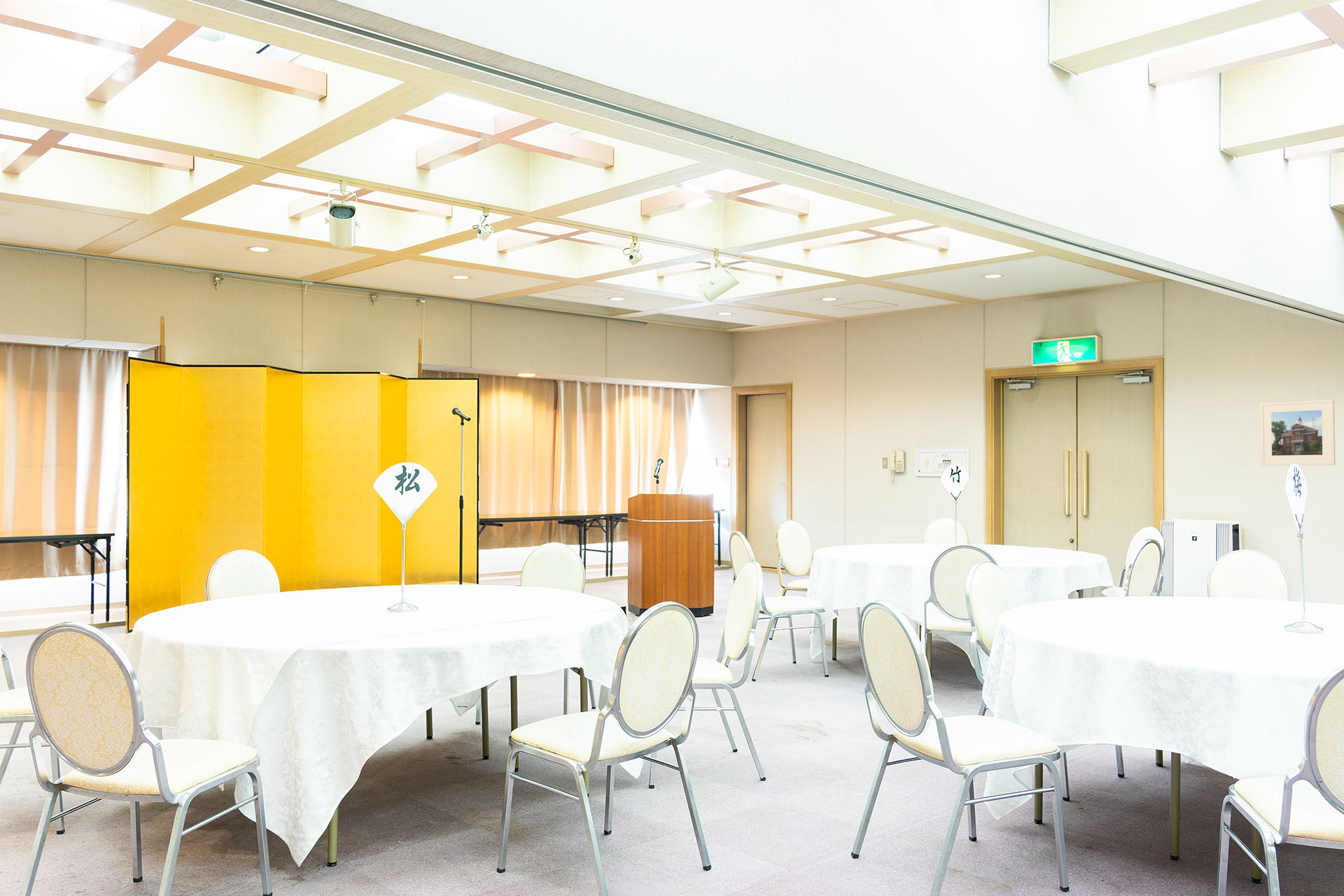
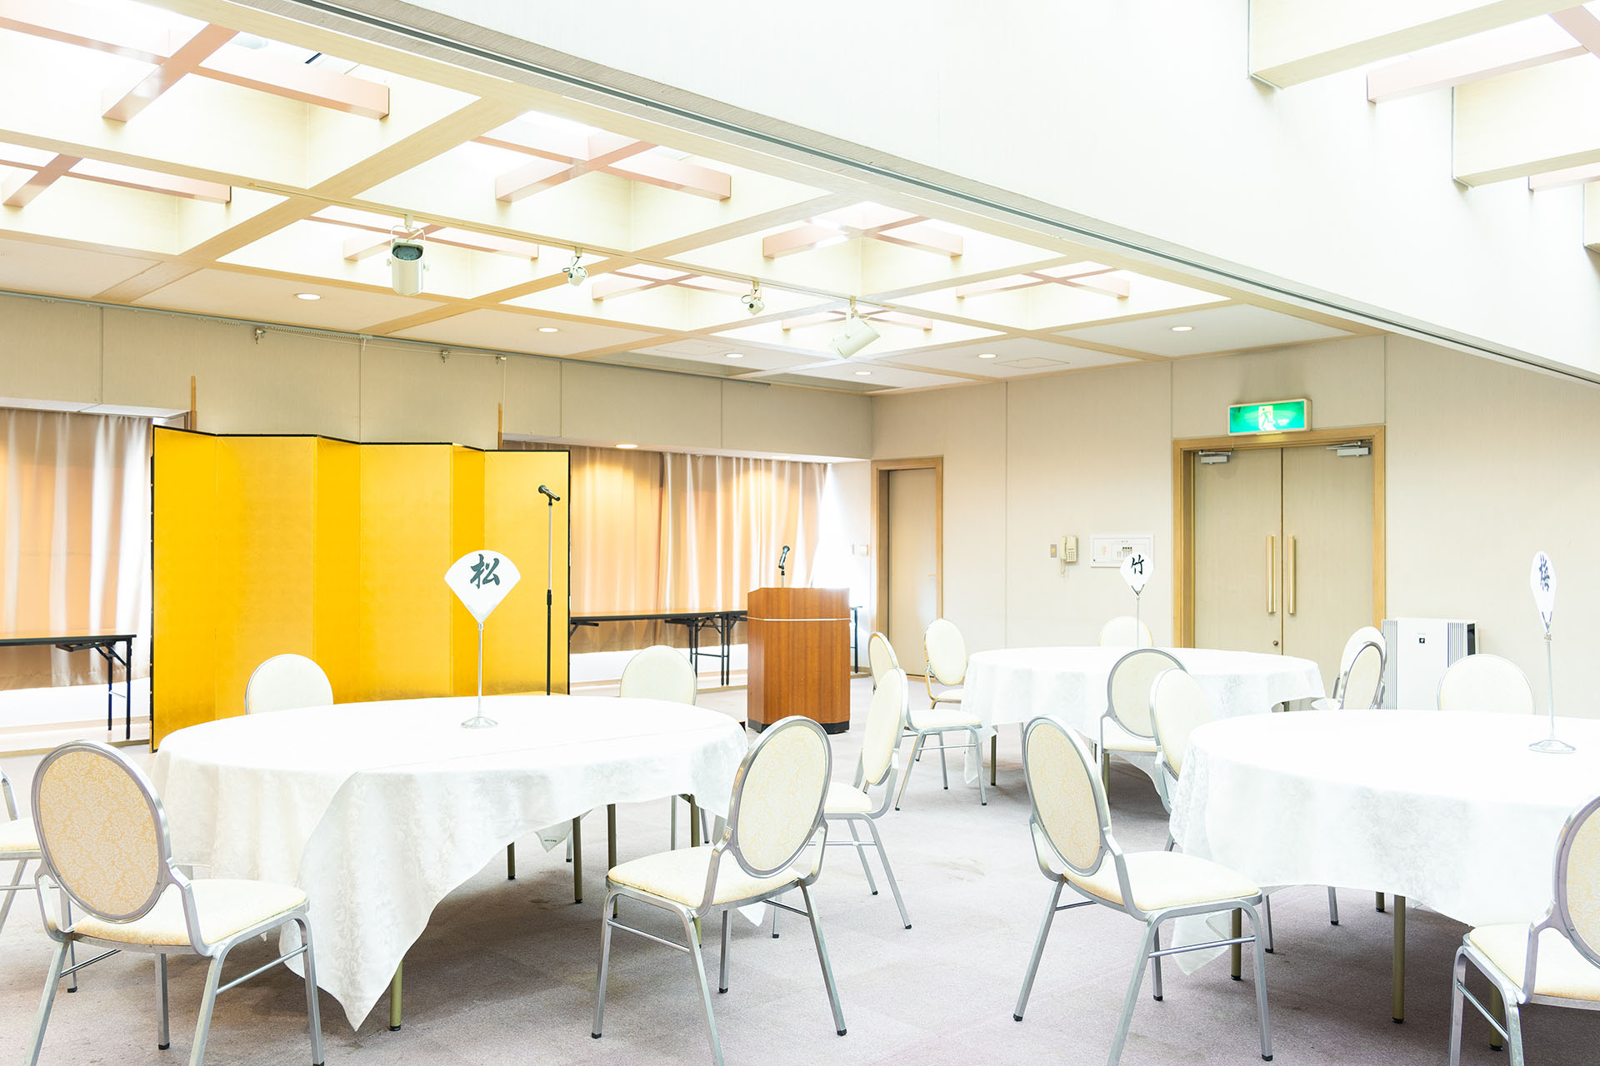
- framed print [1259,398,1336,466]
